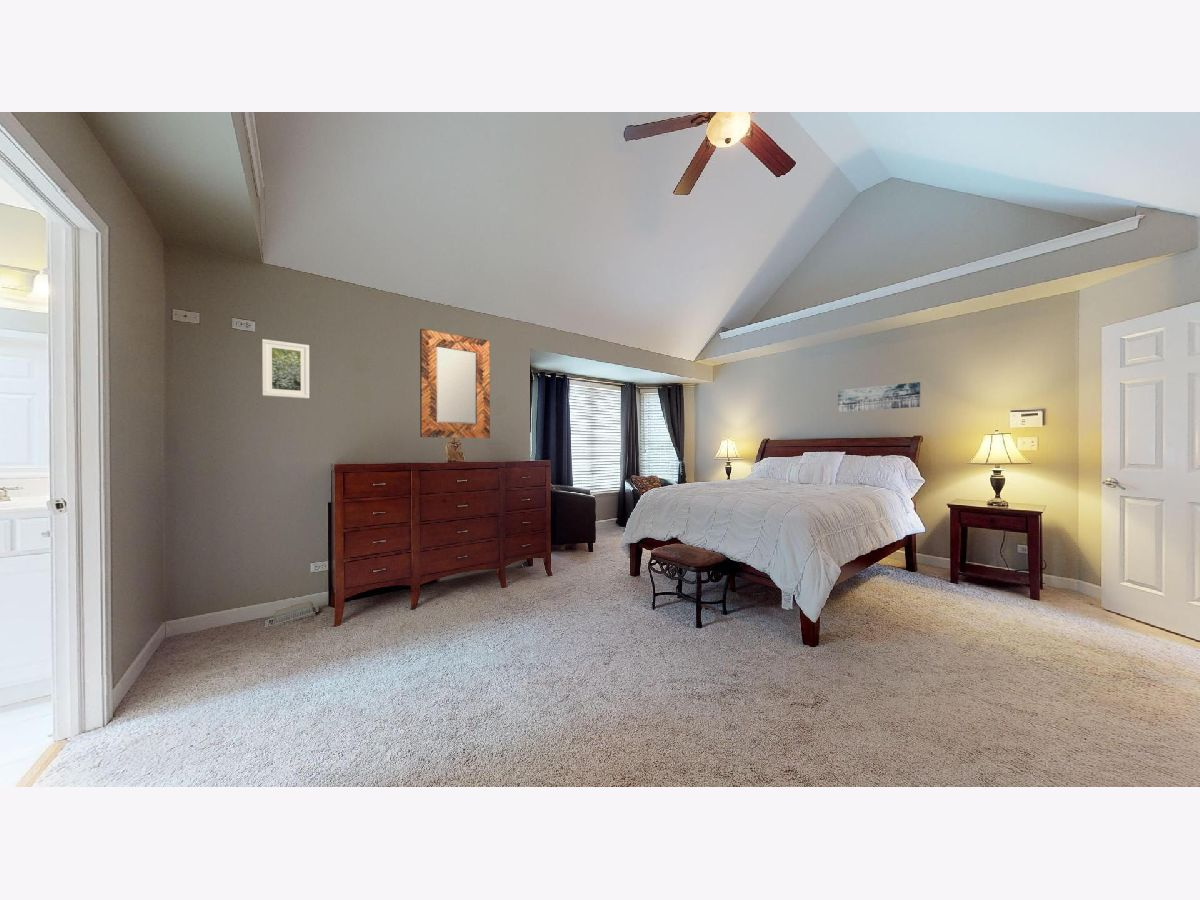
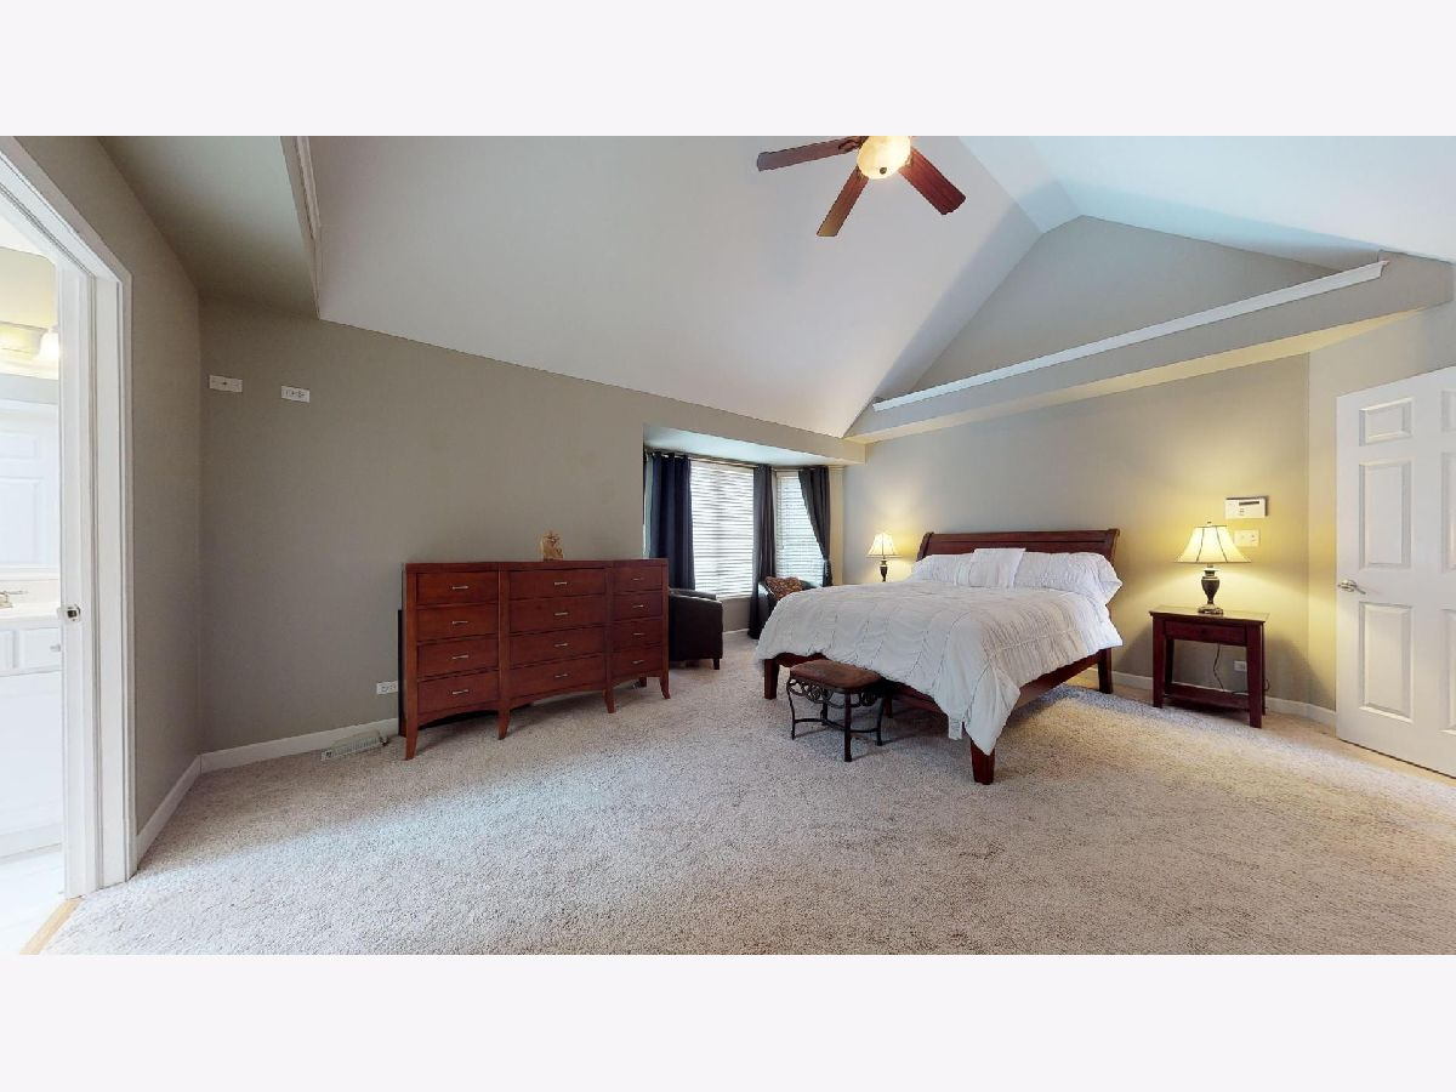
- home mirror [419,328,491,439]
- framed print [261,338,310,399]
- wall art [837,381,921,413]
